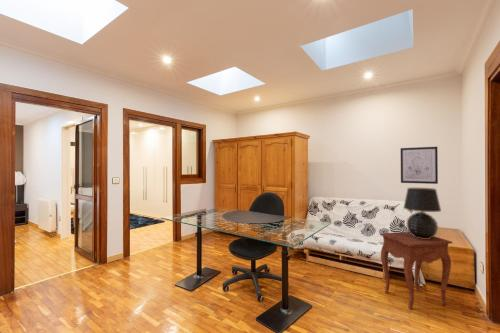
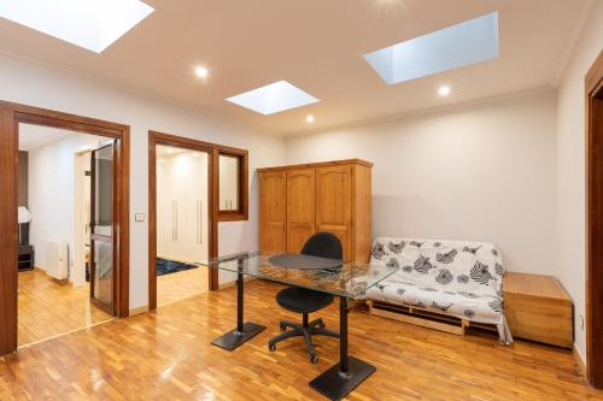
- table lamp [402,187,442,239]
- wall art [400,146,439,185]
- side table [379,231,453,311]
